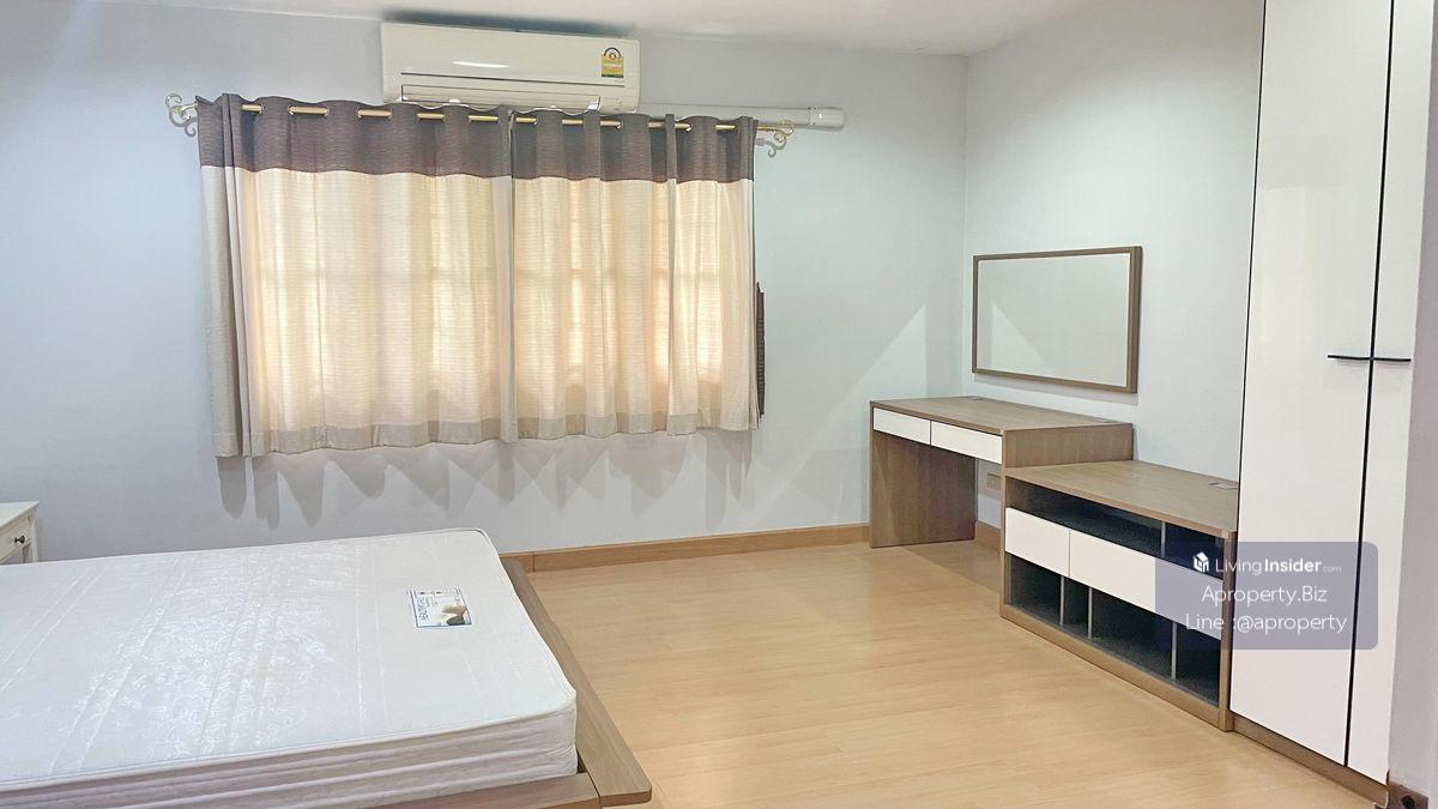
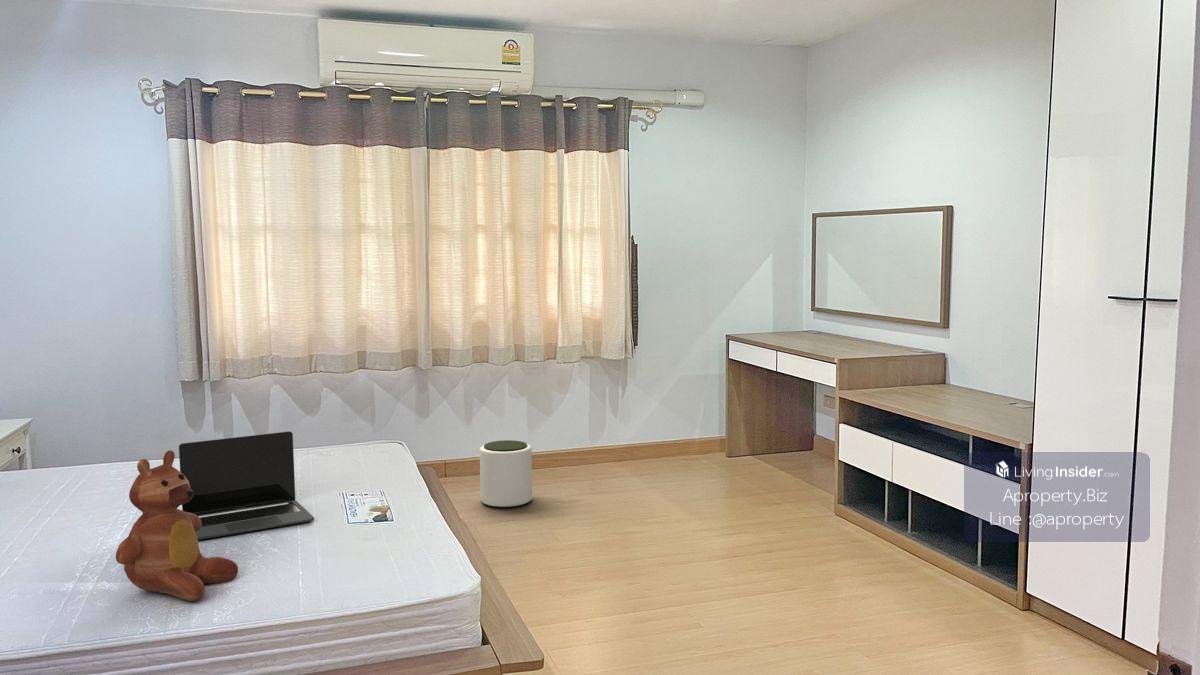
+ laptop [178,430,315,541]
+ teddy bear [115,449,239,602]
+ plant pot [479,439,533,509]
